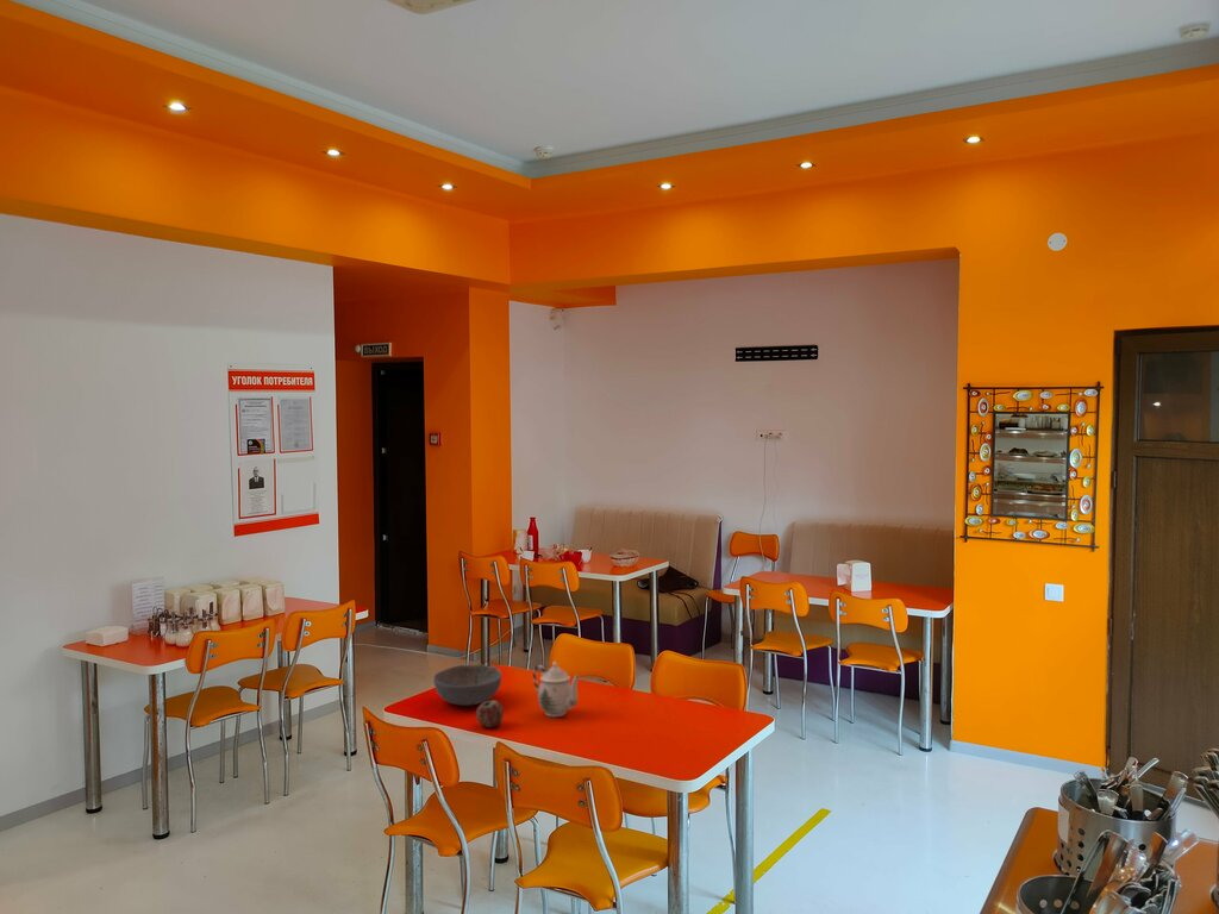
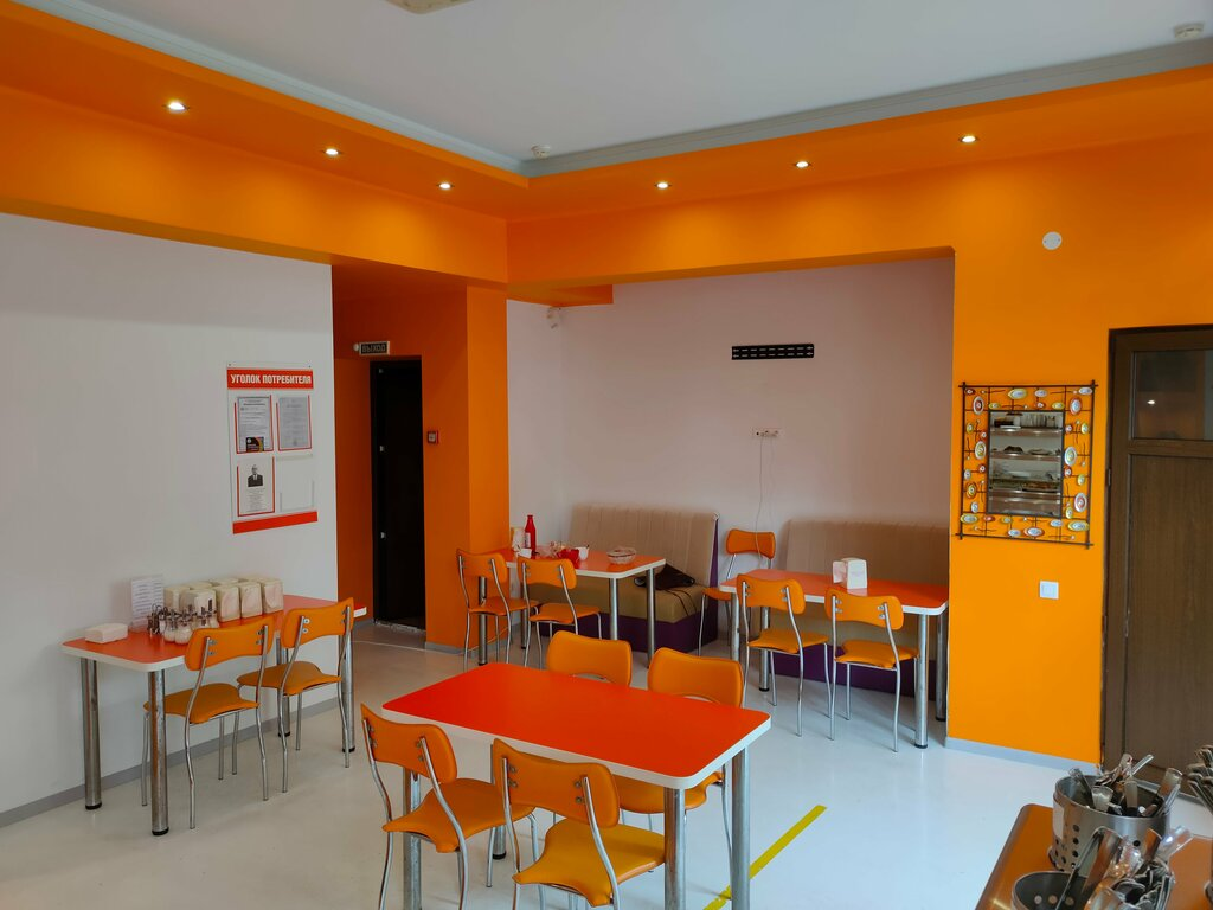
- apple [475,700,505,728]
- bowl [432,664,502,707]
- teapot [532,661,582,718]
